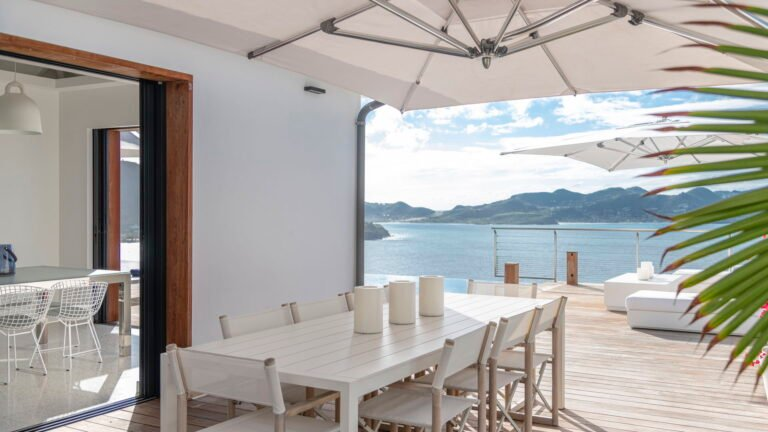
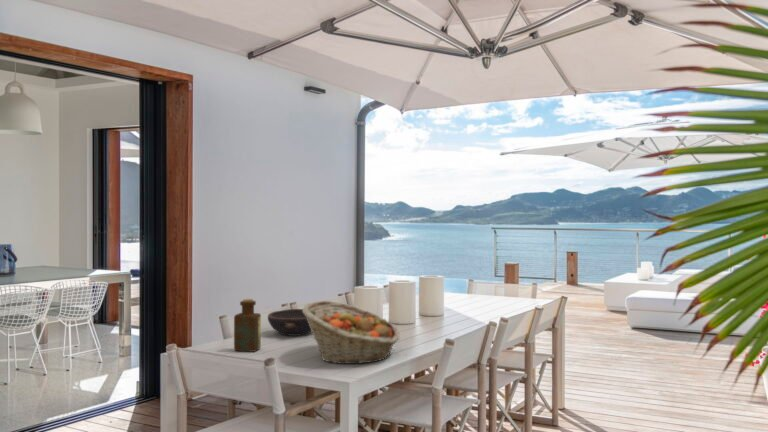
+ fruit basket [302,300,400,365]
+ bowl [267,308,312,337]
+ bottle [233,298,262,353]
